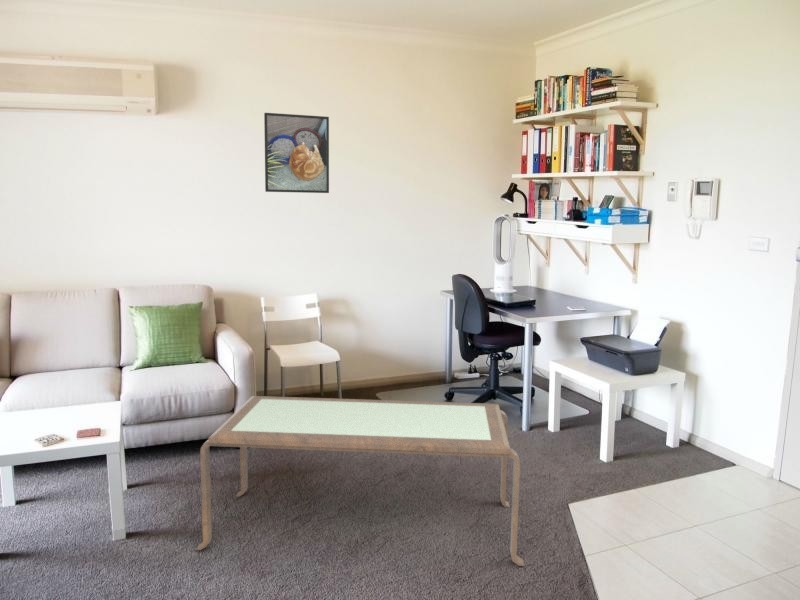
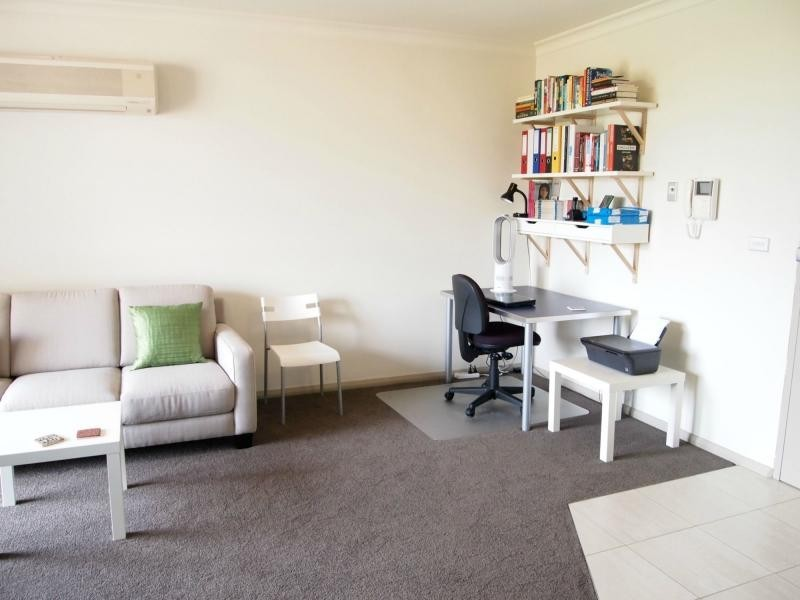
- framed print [263,112,330,194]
- coffee table [195,395,525,567]
